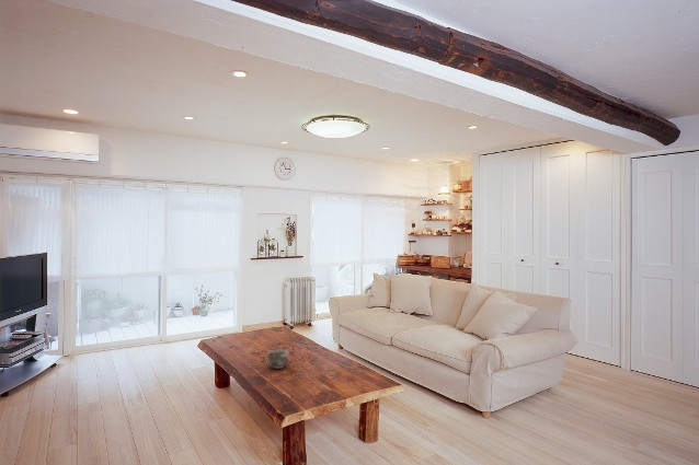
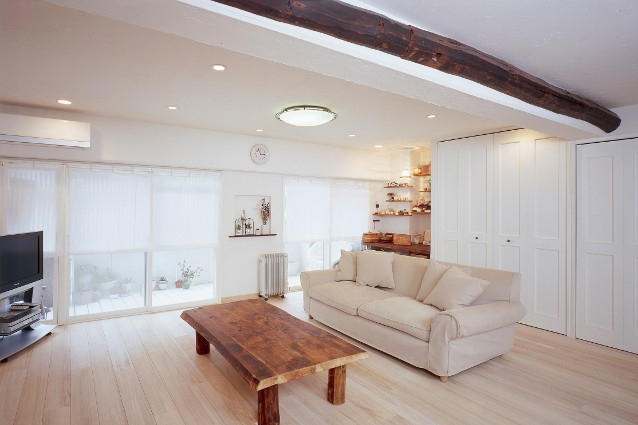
- ceramic bowl [266,349,289,370]
